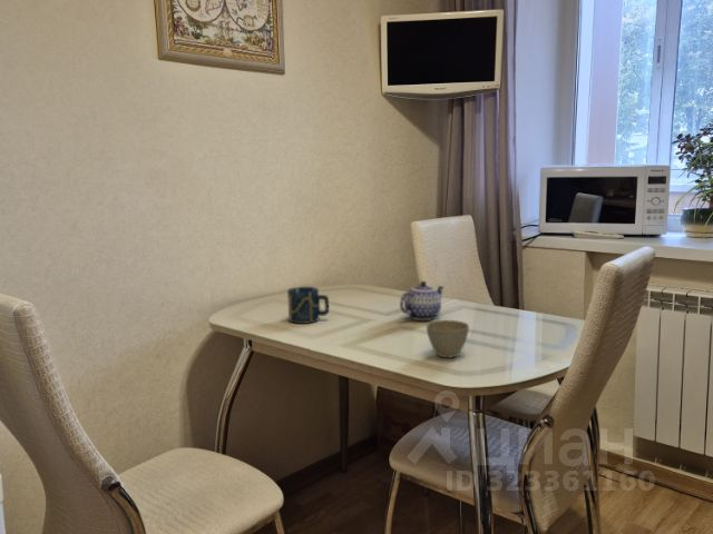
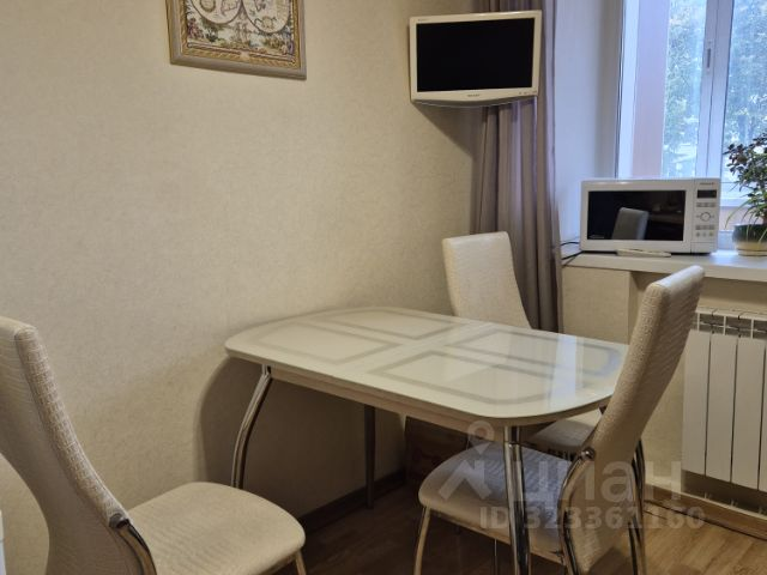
- flower pot [424,319,470,359]
- cup [286,286,330,325]
- teapot [399,280,445,322]
